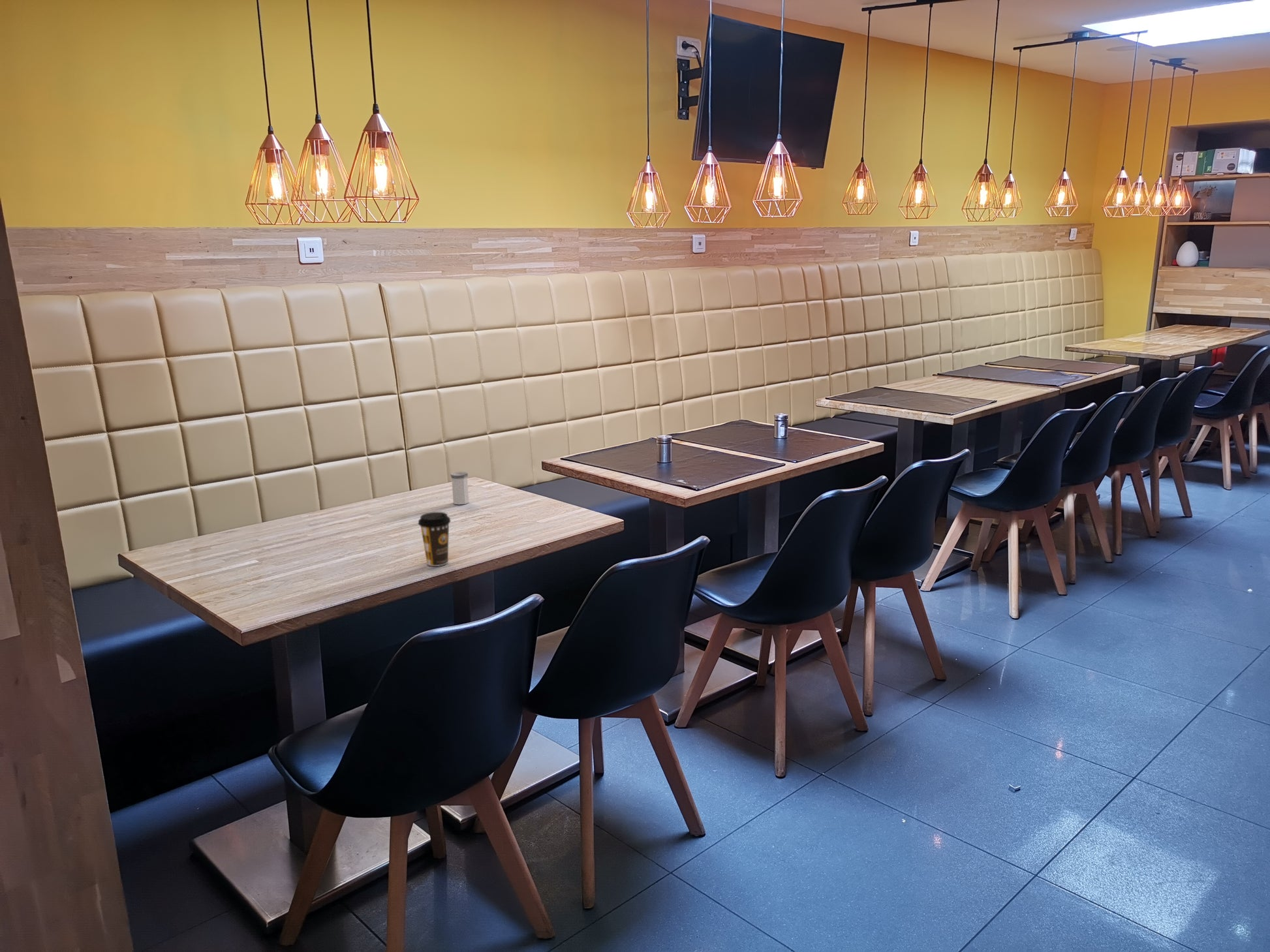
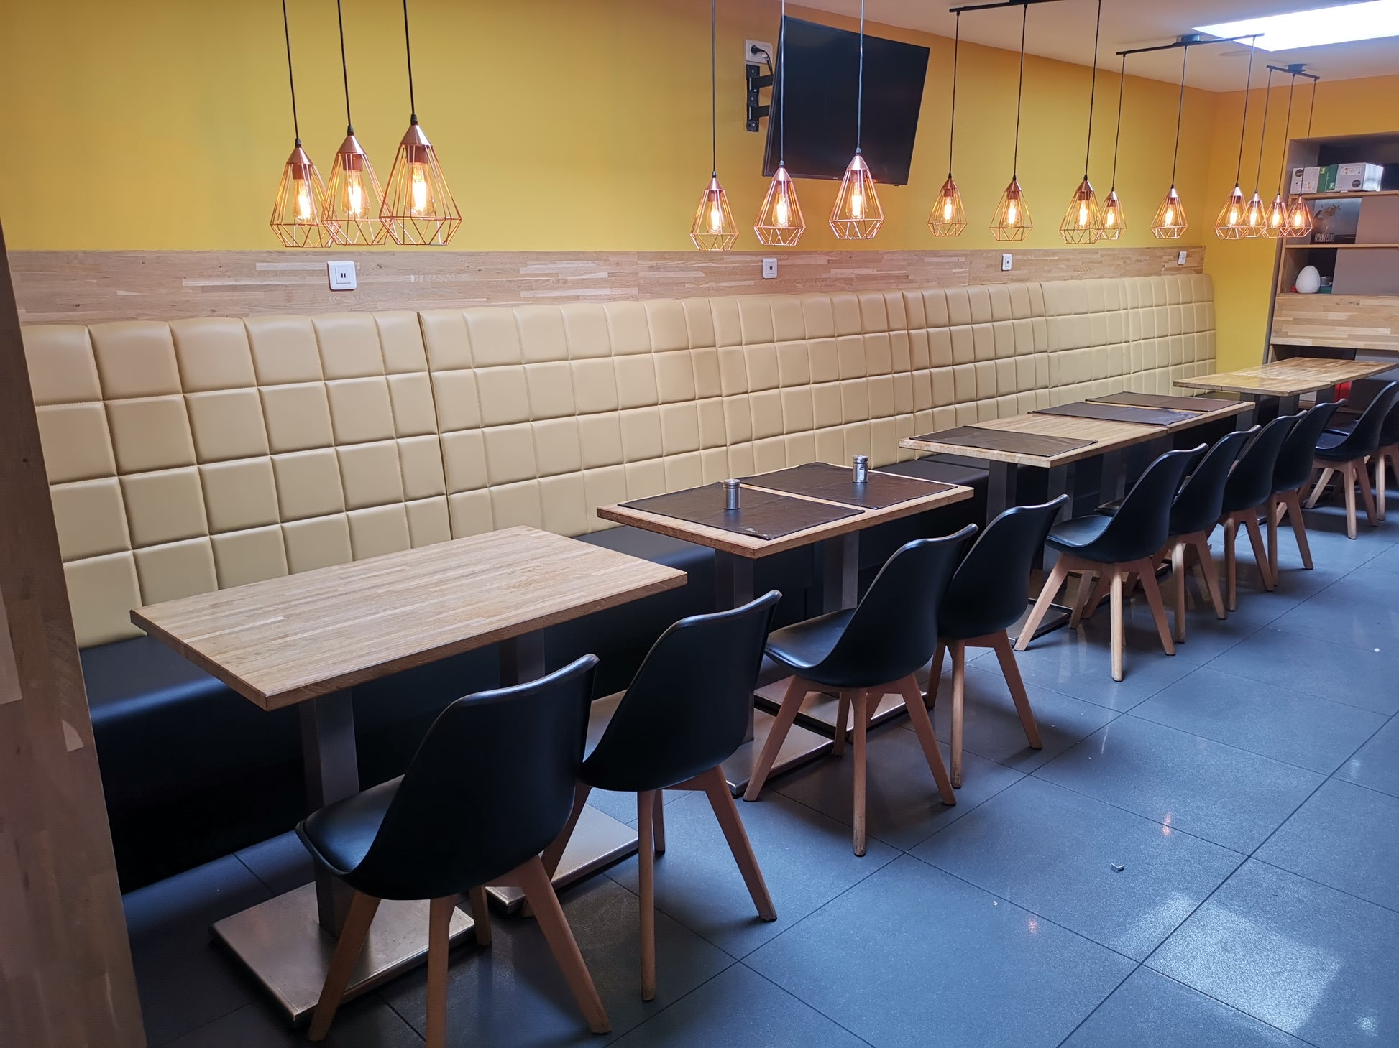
- coffee cup [418,512,452,567]
- salt shaker [450,471,469,505]
